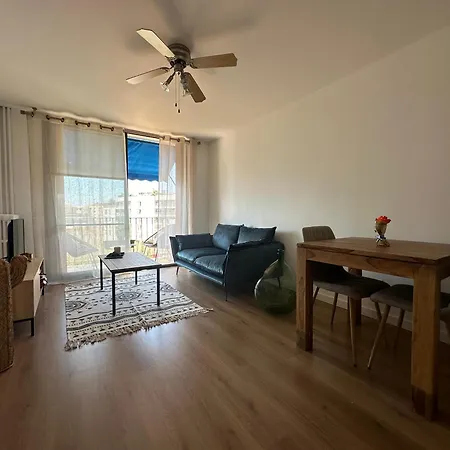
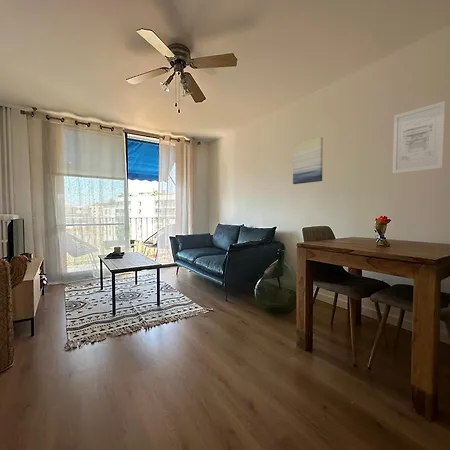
+ wall art [391,100,446,174]
+ wall art [292,136,324,185]
